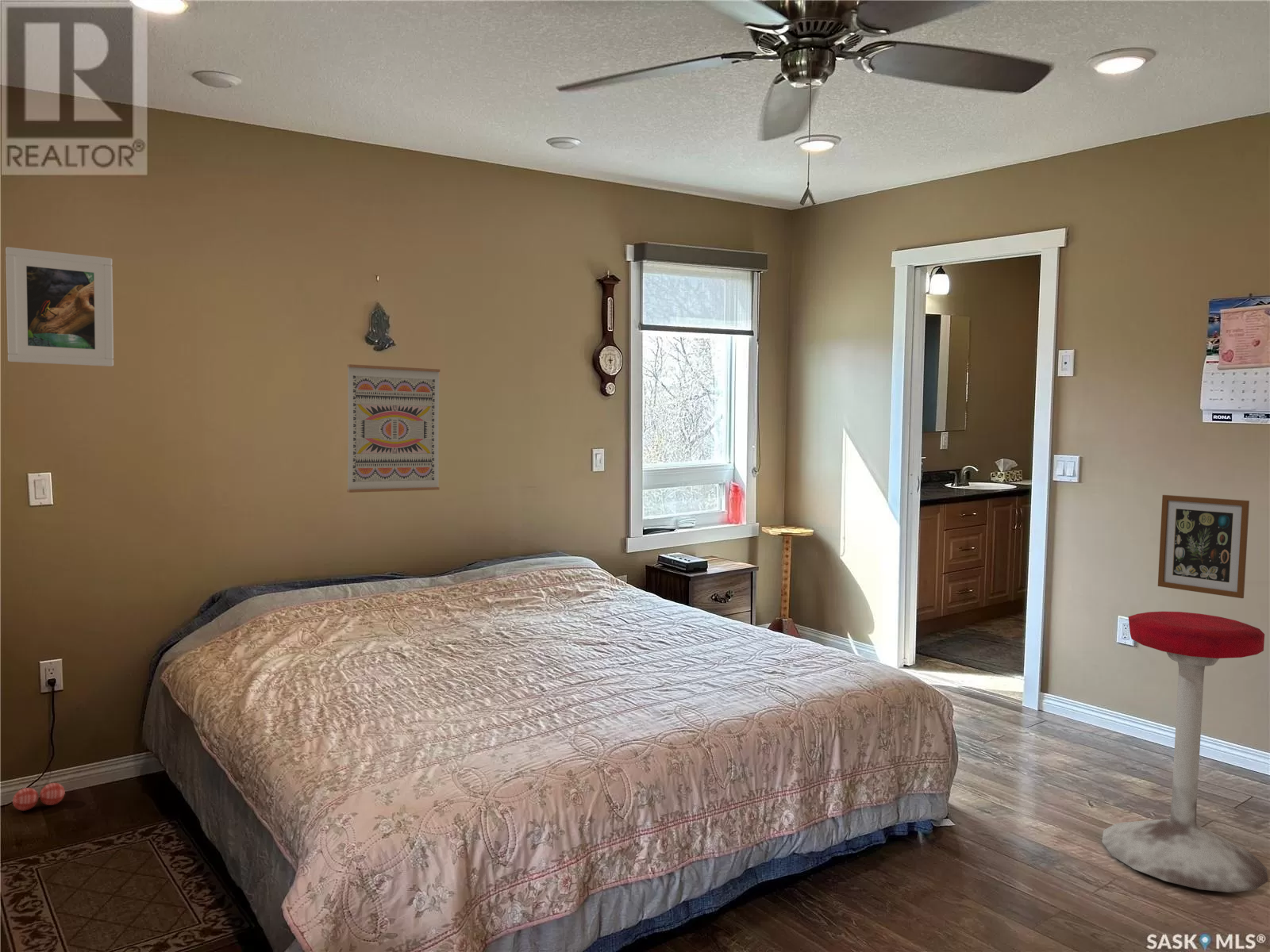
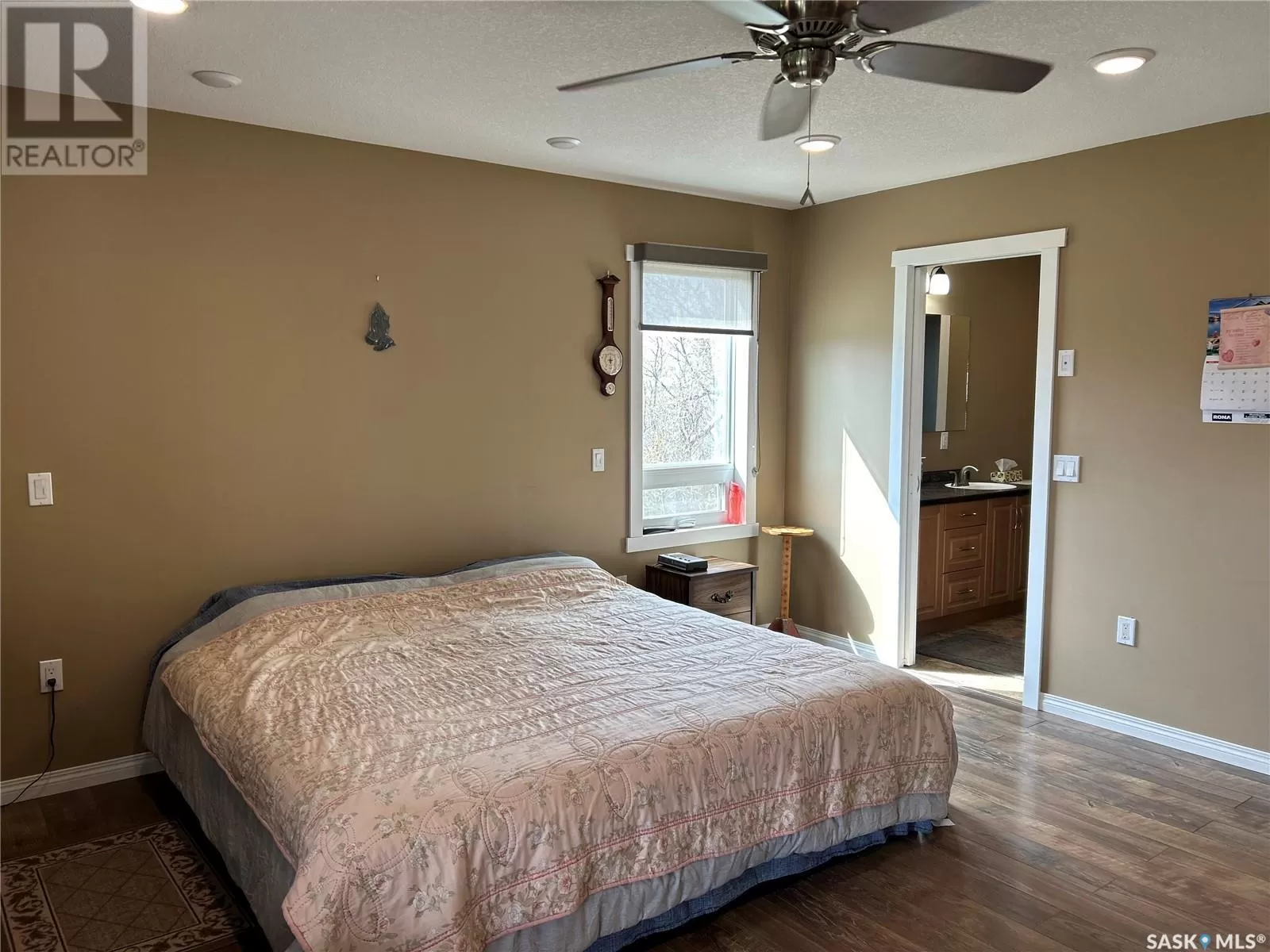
- decorative ball [12,782,66,812]
- stool [1101,611,1268,893]
- wall art [1157,494,1250,599]
- wall art [346,363,441,493]
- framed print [5,246,114,367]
